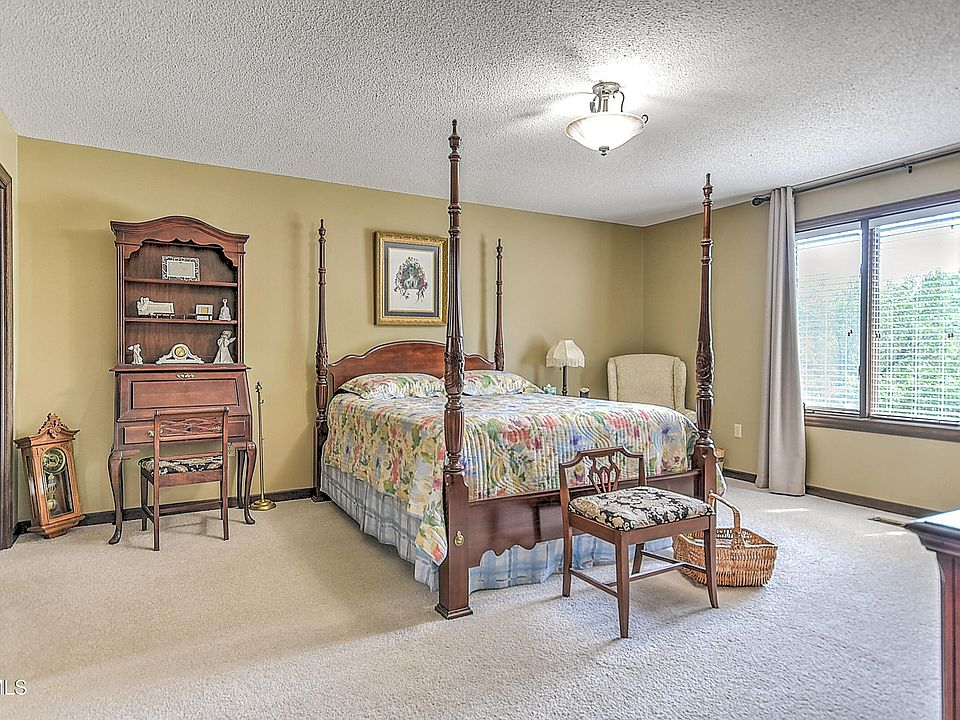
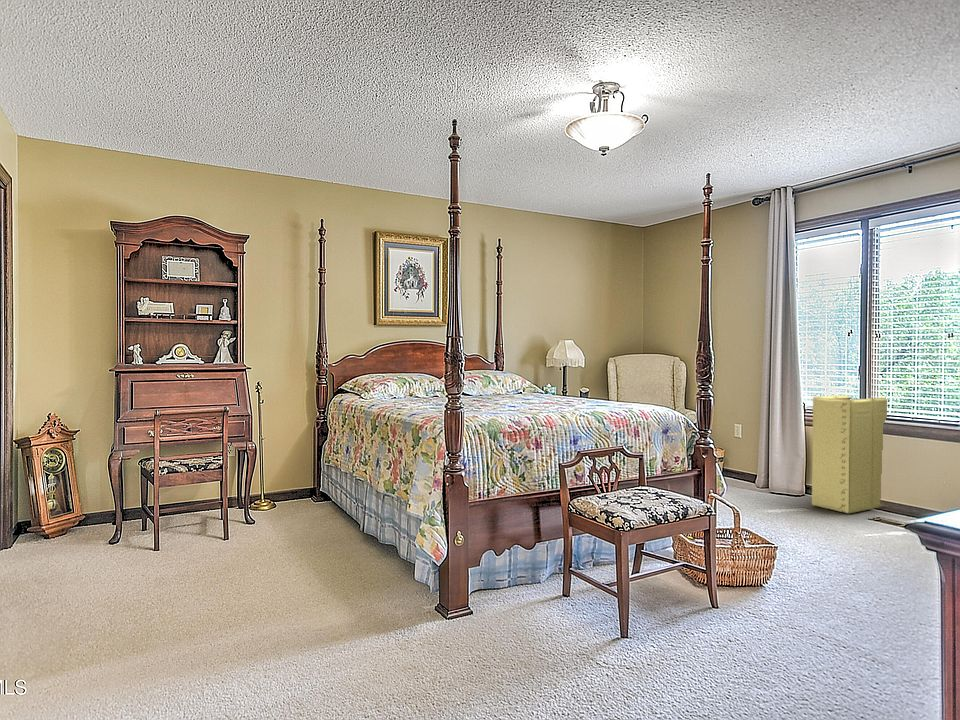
+ laundry hamper [811,394,888,516]
